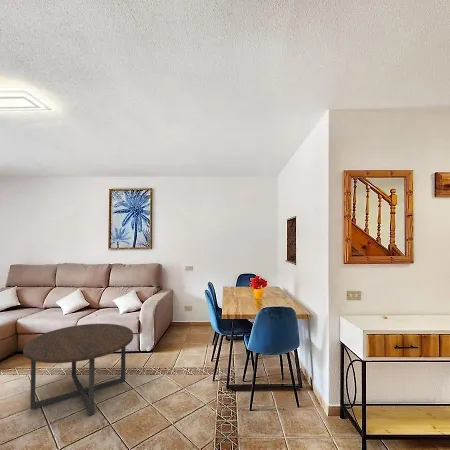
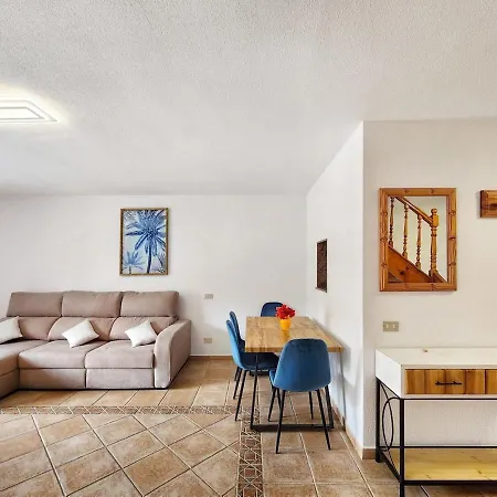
- coffee table [22,323,134,417]
